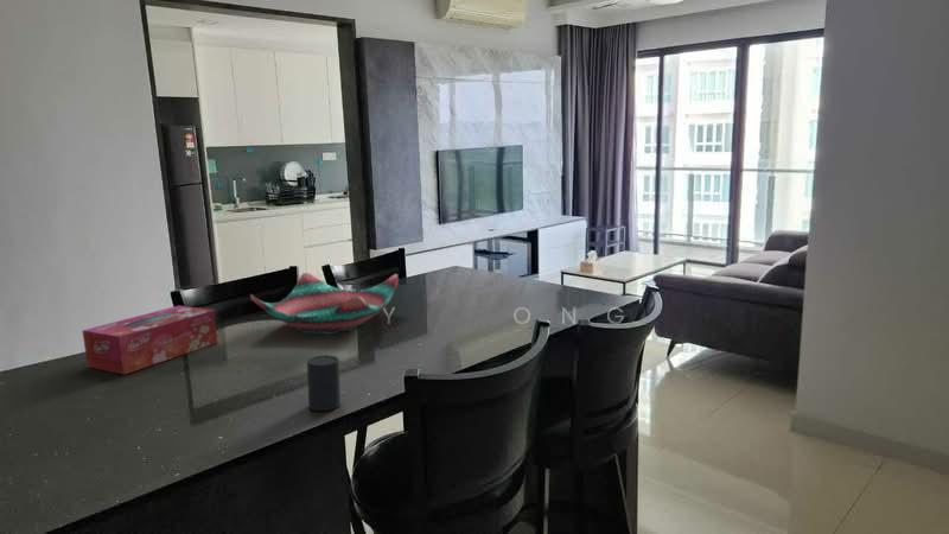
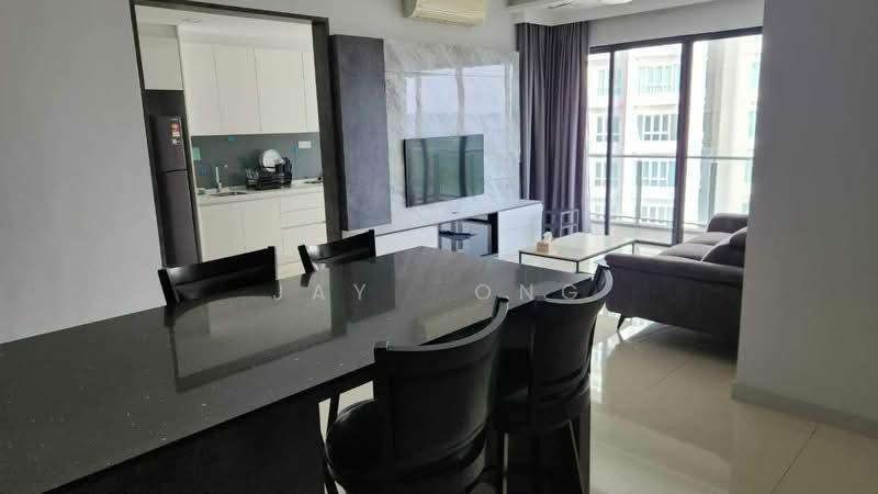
- decorative bowl [249,272,399,336]
- cup [306,354,342,412]
- tissue box [81,305,218,376]
